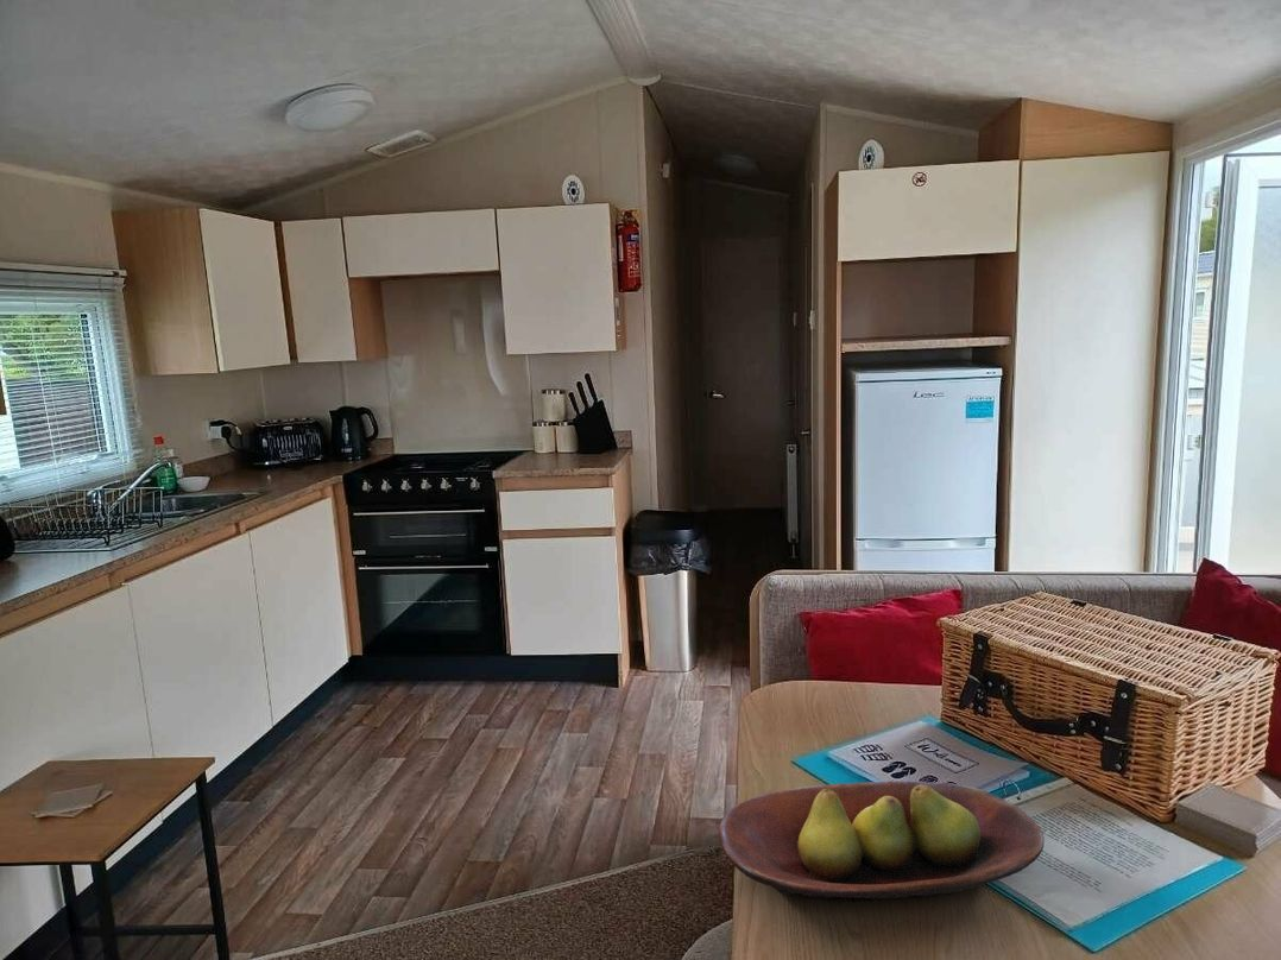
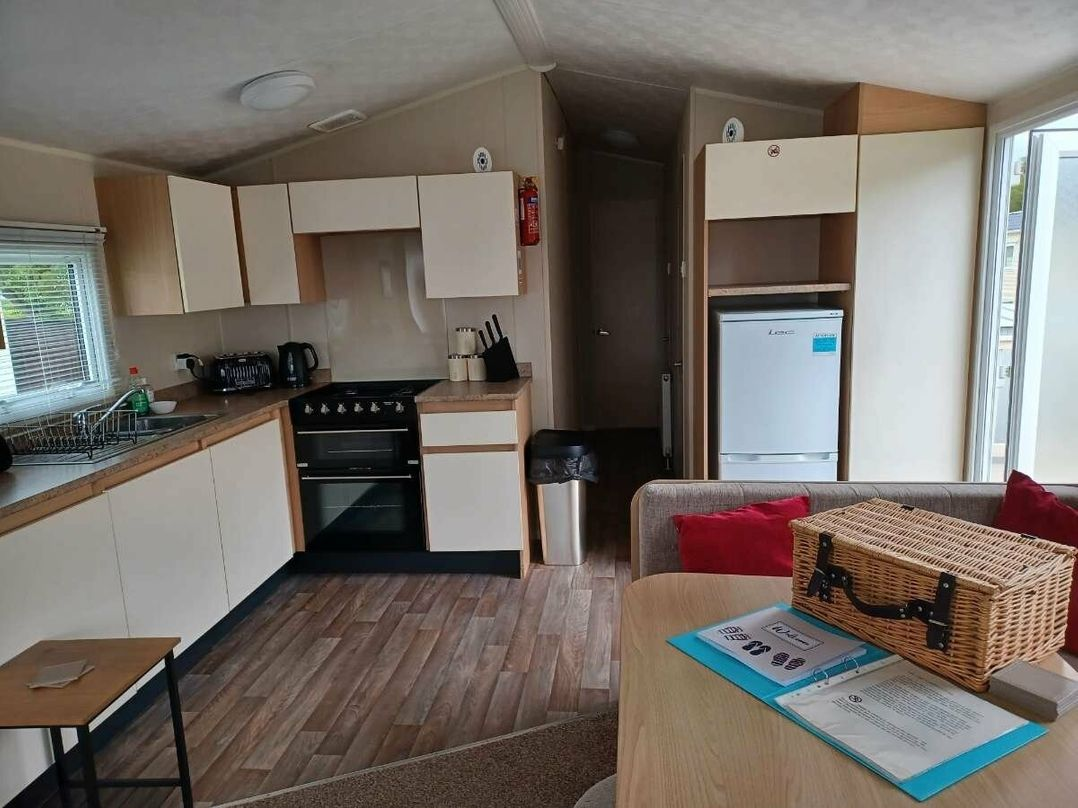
- fruit bowl [718,779,1046,903]
